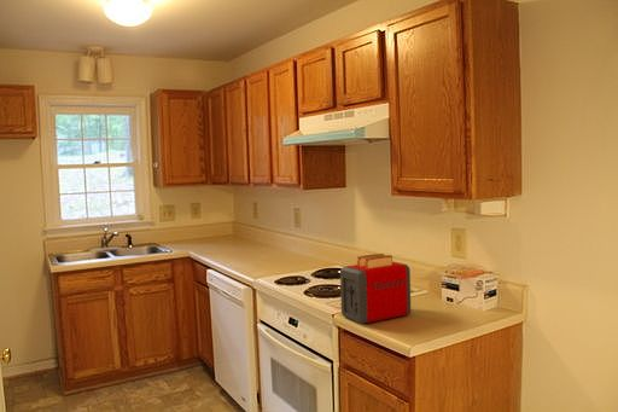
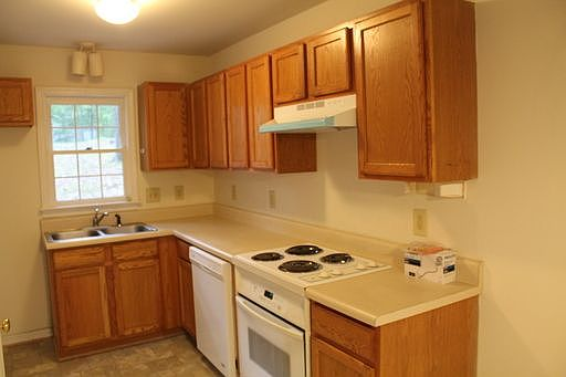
- toaster [339,253,412,325]
